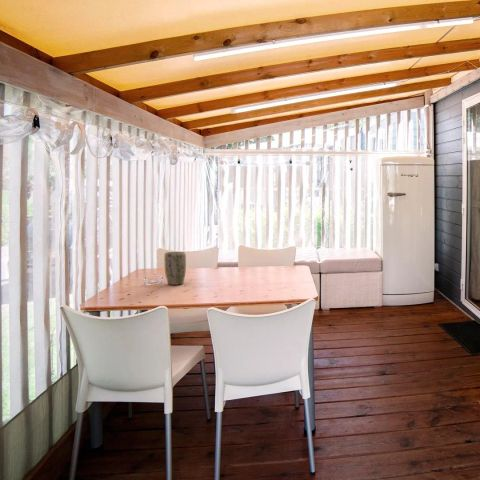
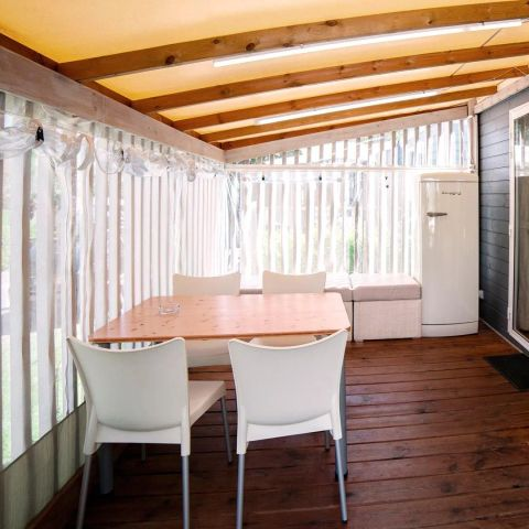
- plant pot [163,251,187,286]
